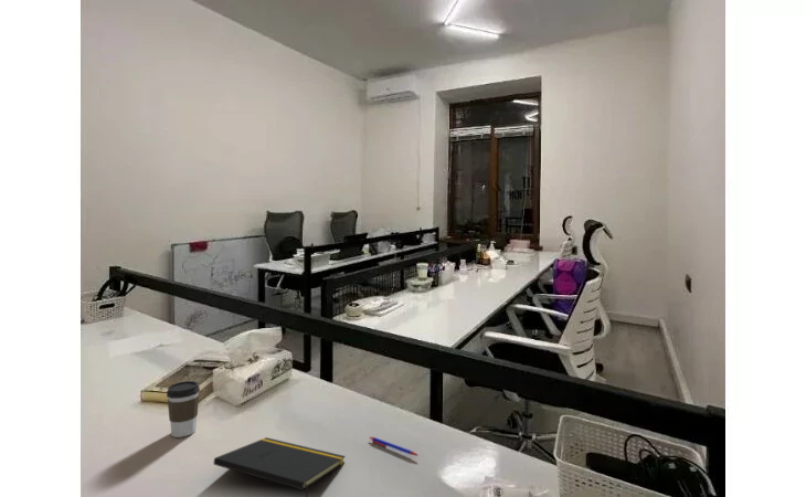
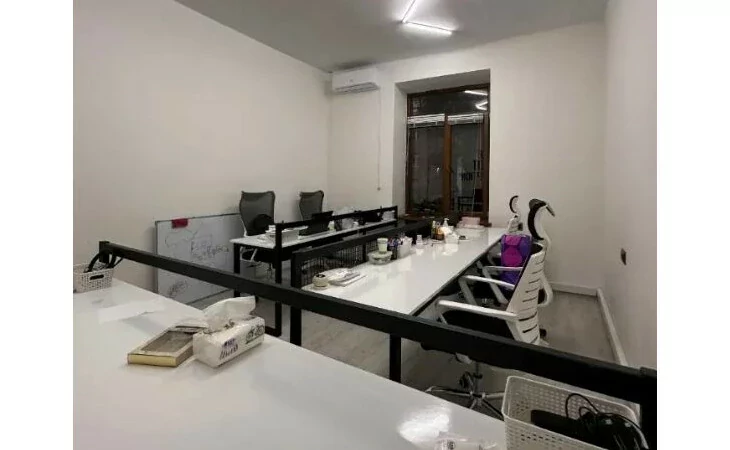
- pen [369,435,420,457]
- coffee cup [166,380,201,438]
- notepad [213,436,347,497]
